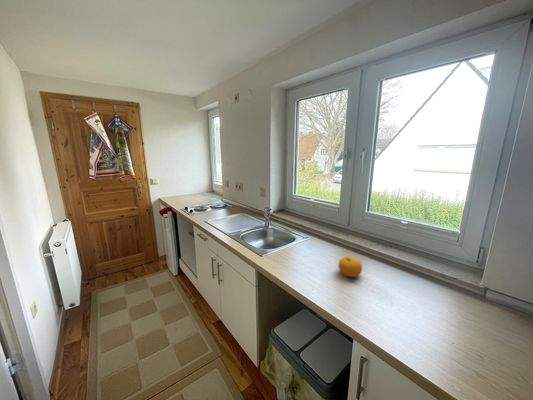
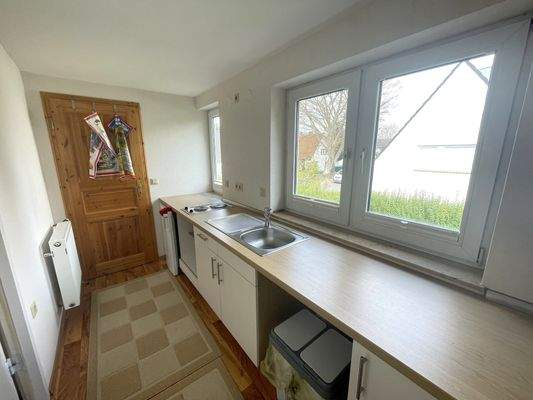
- fruit [338,256,363,278]
